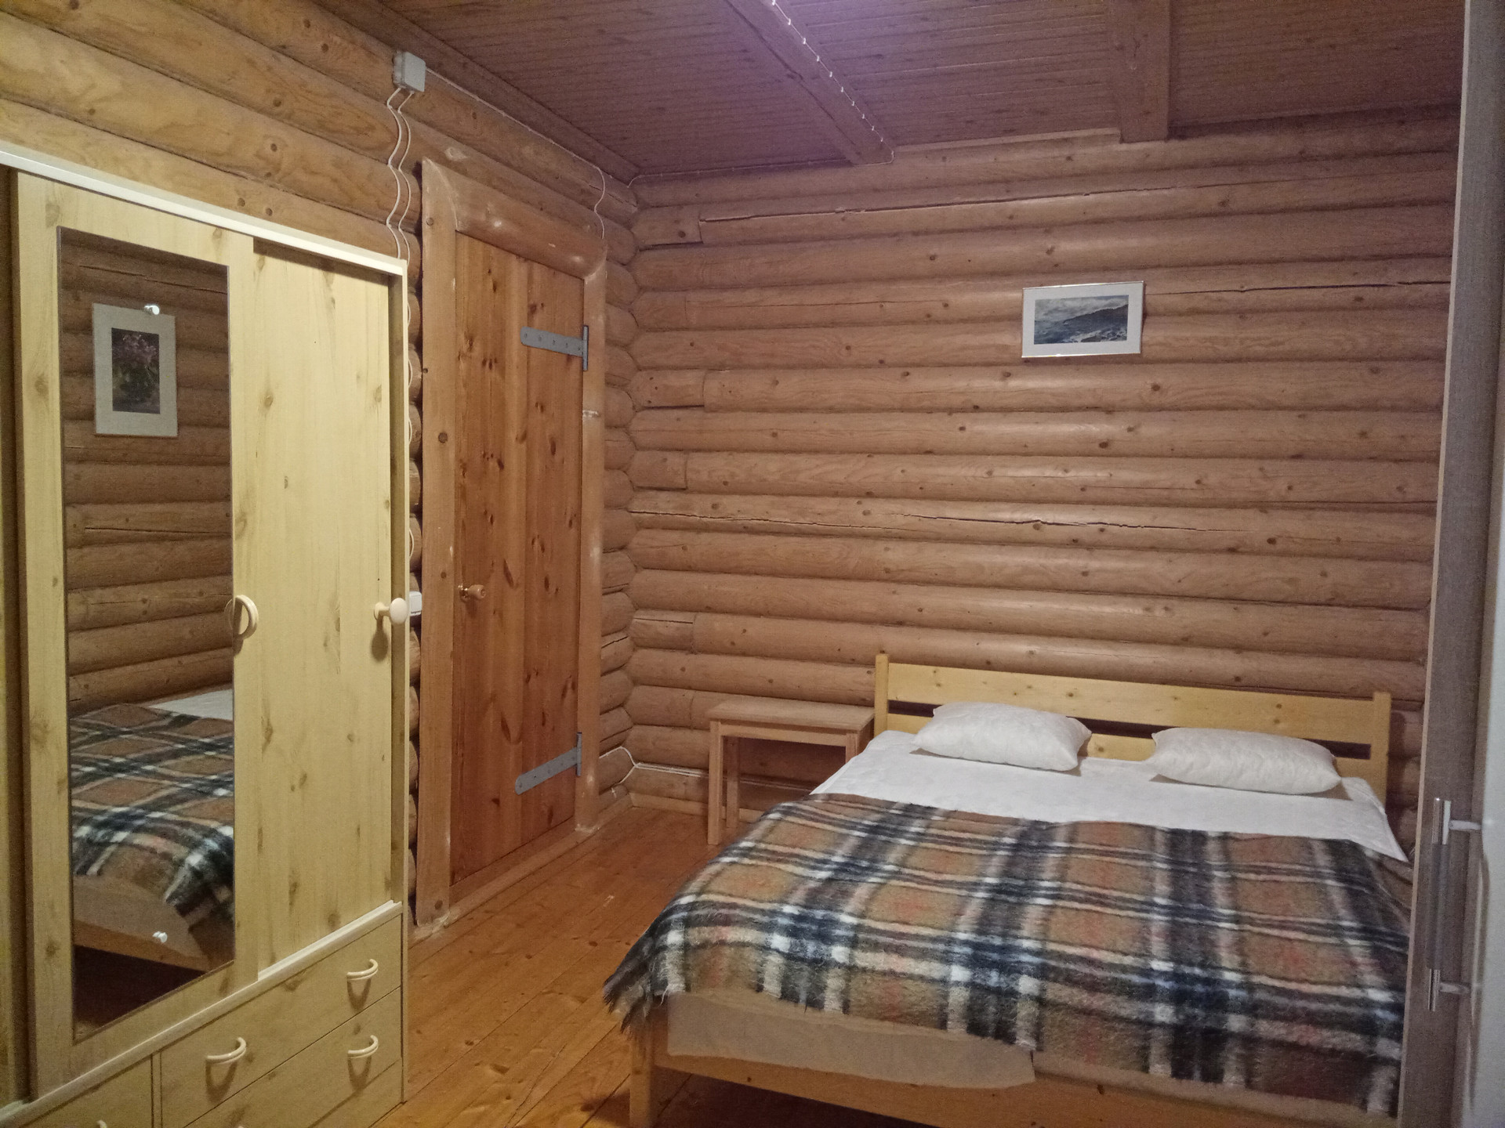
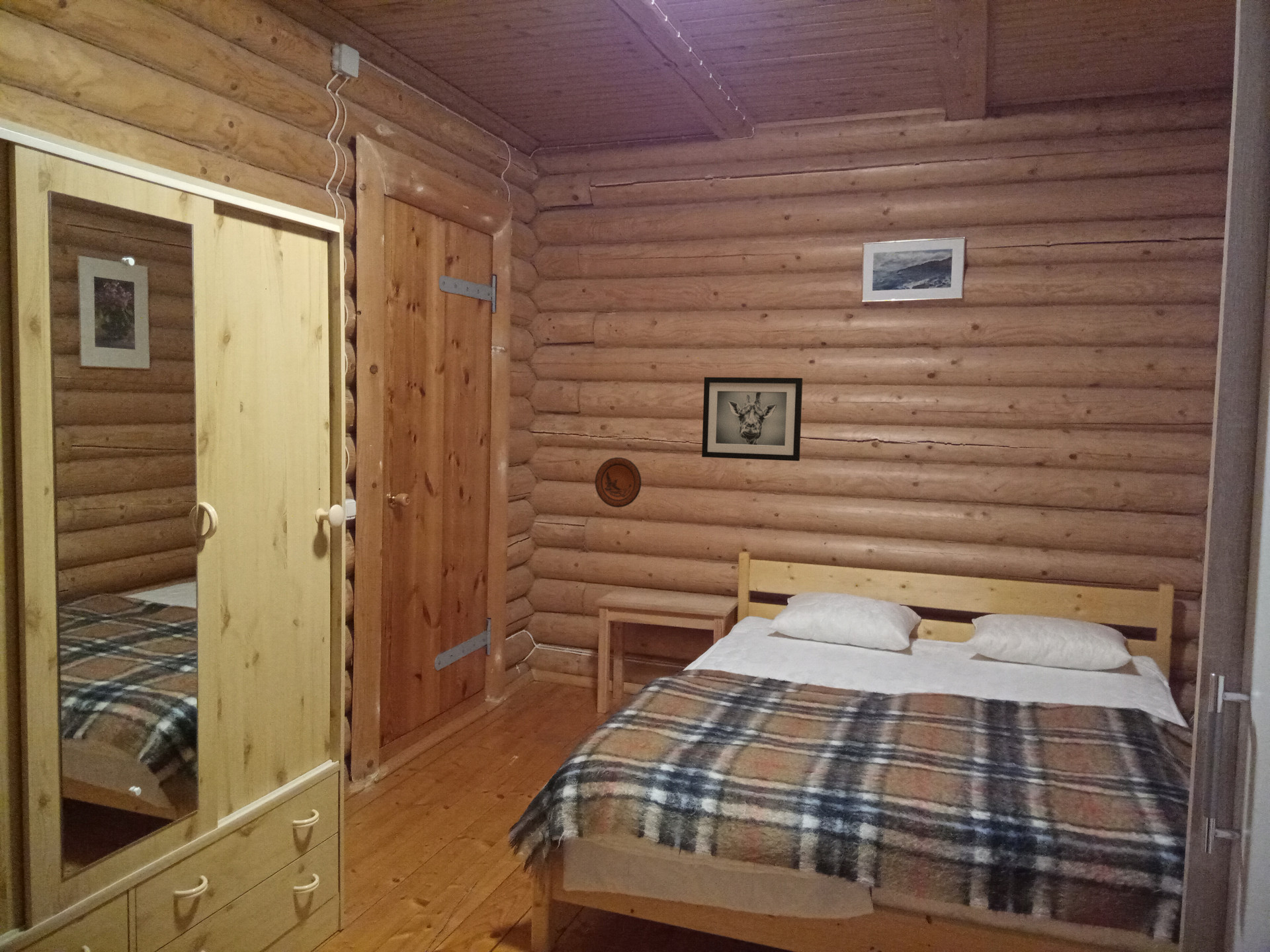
+ decorative plate [595,457,642,508]
+ wall art [701,376,803,461]
